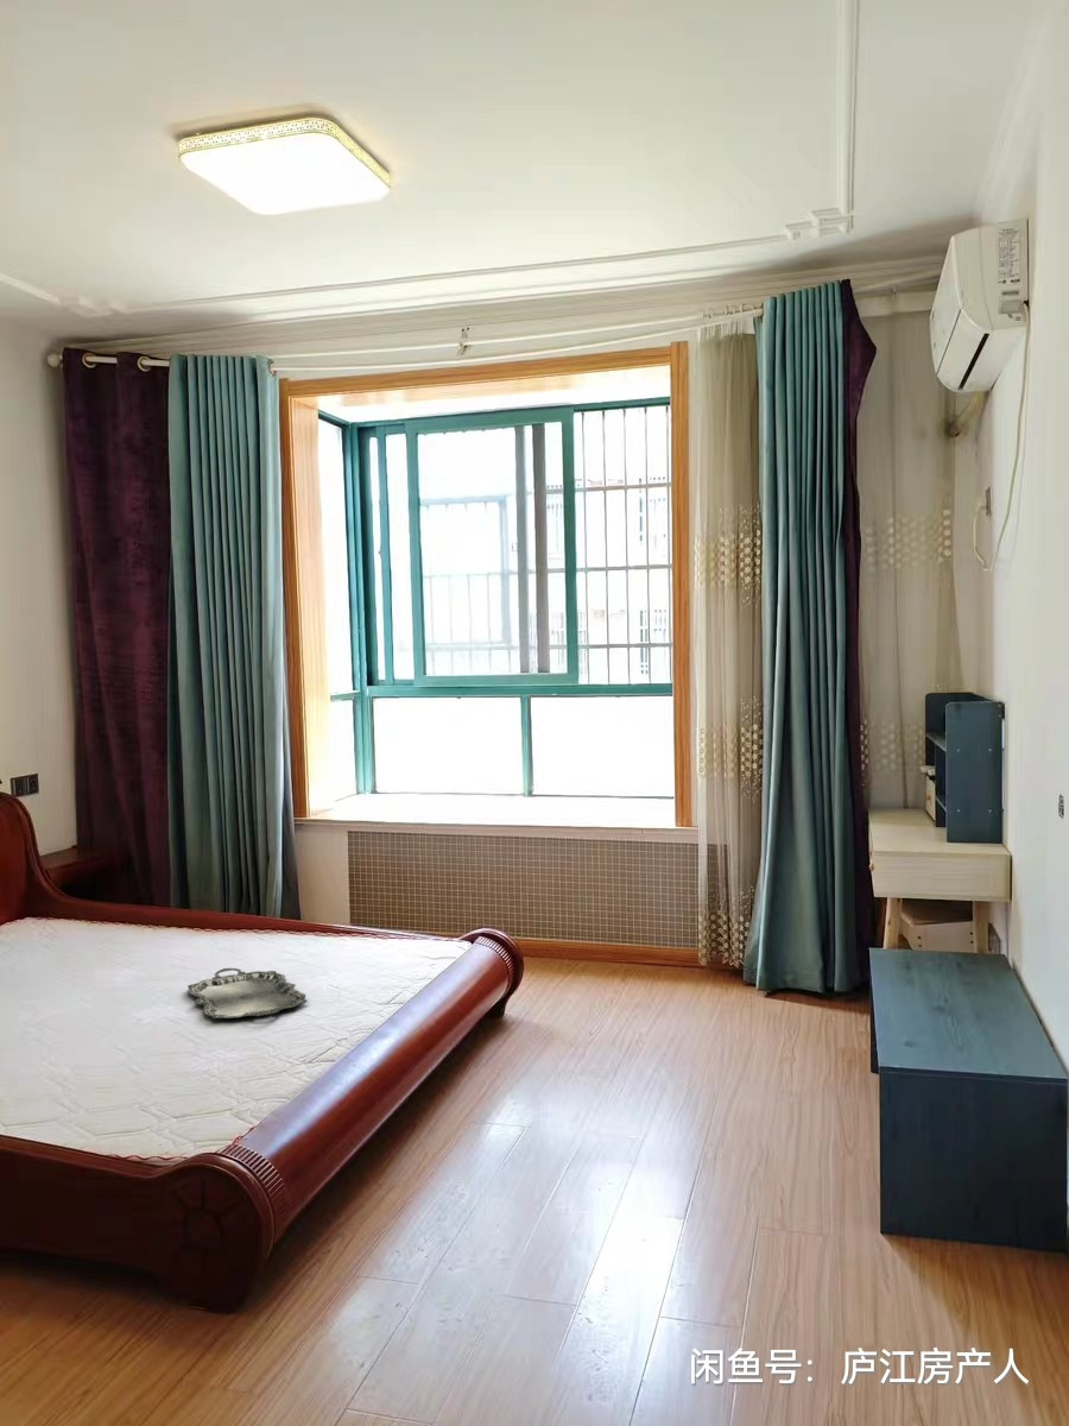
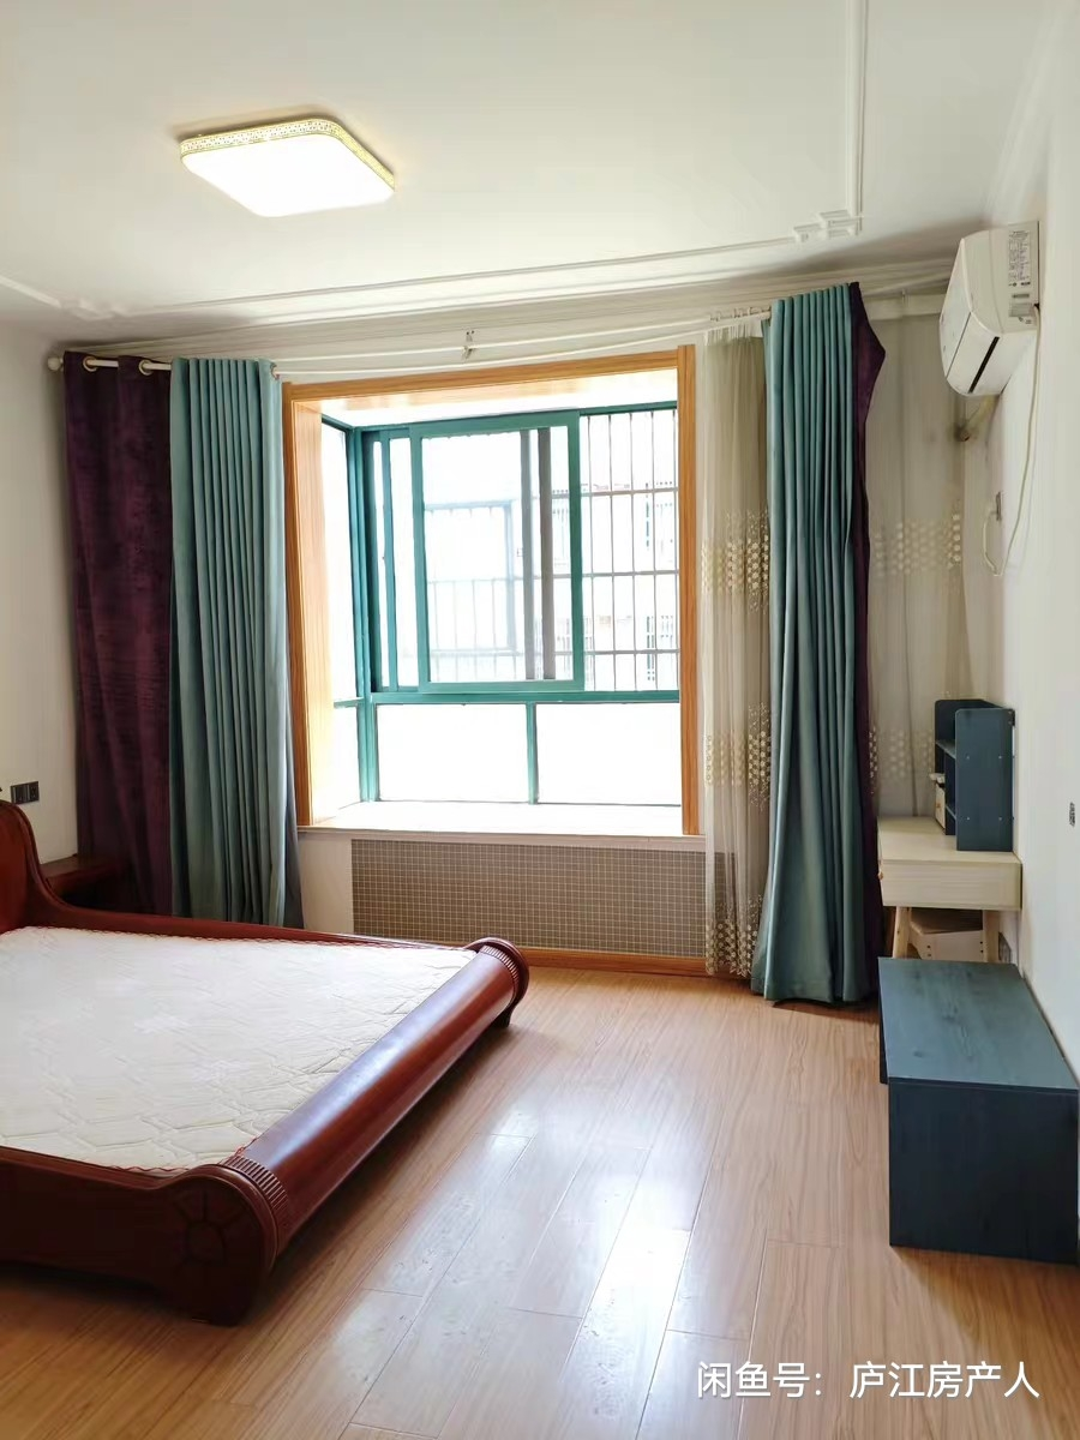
- serving tray [186,967,309,1020]
